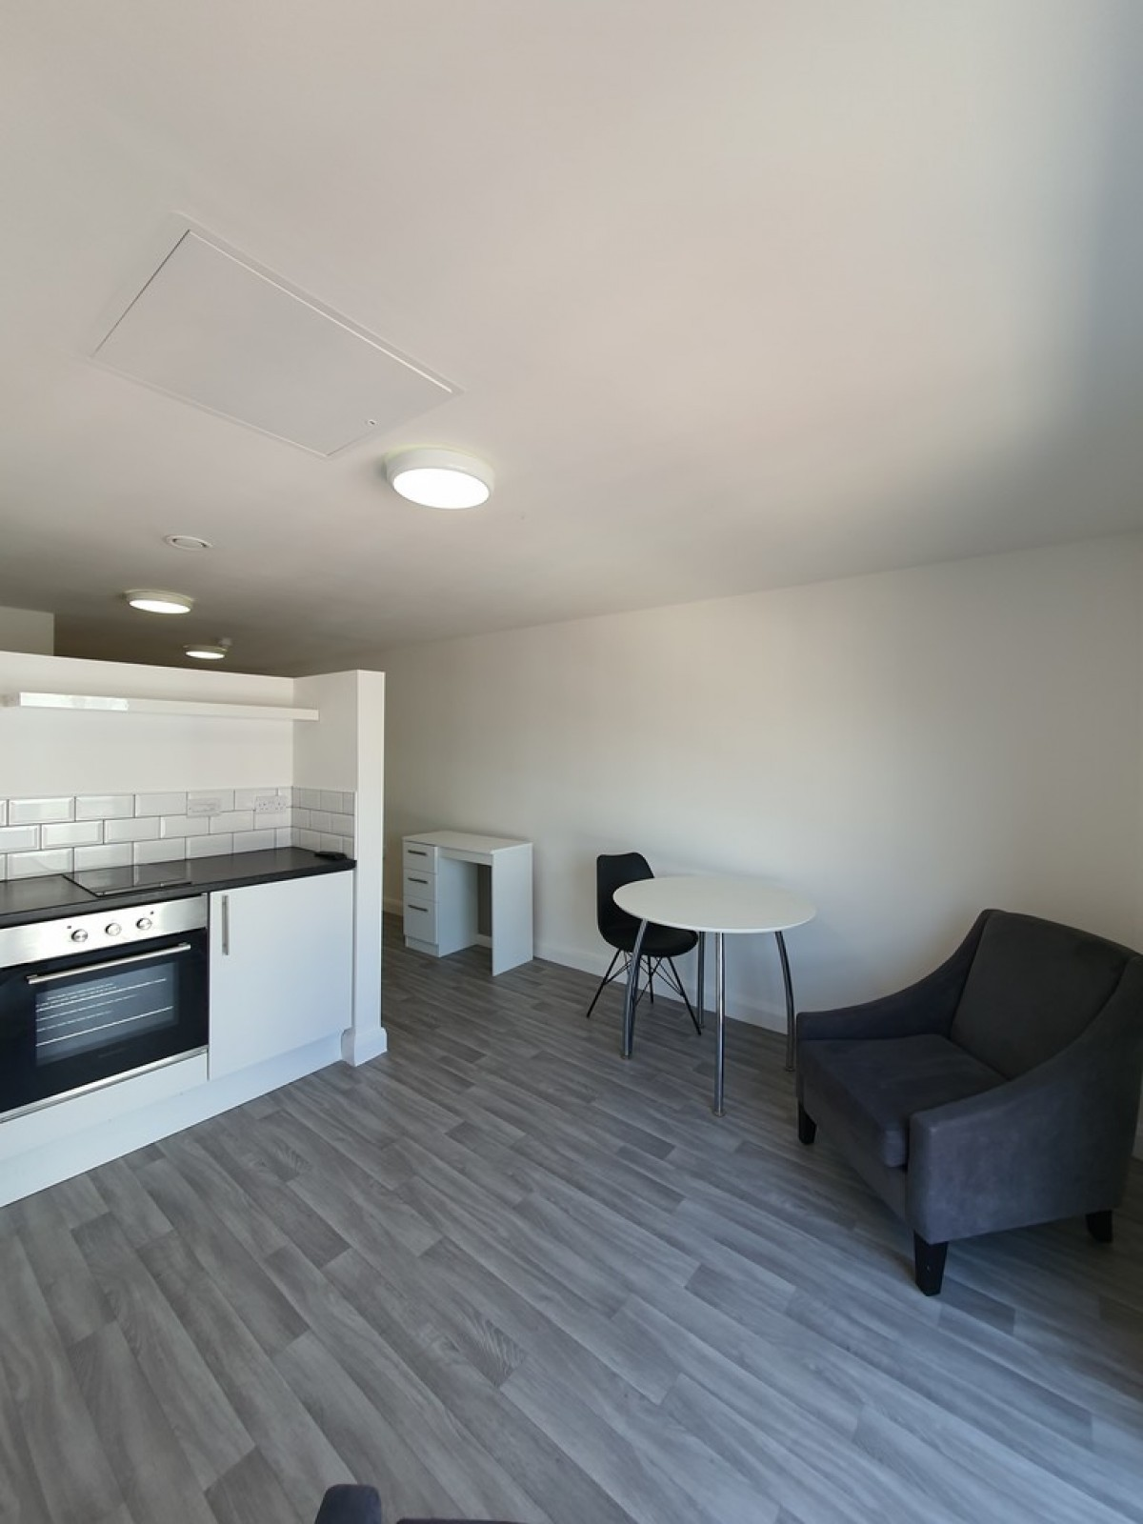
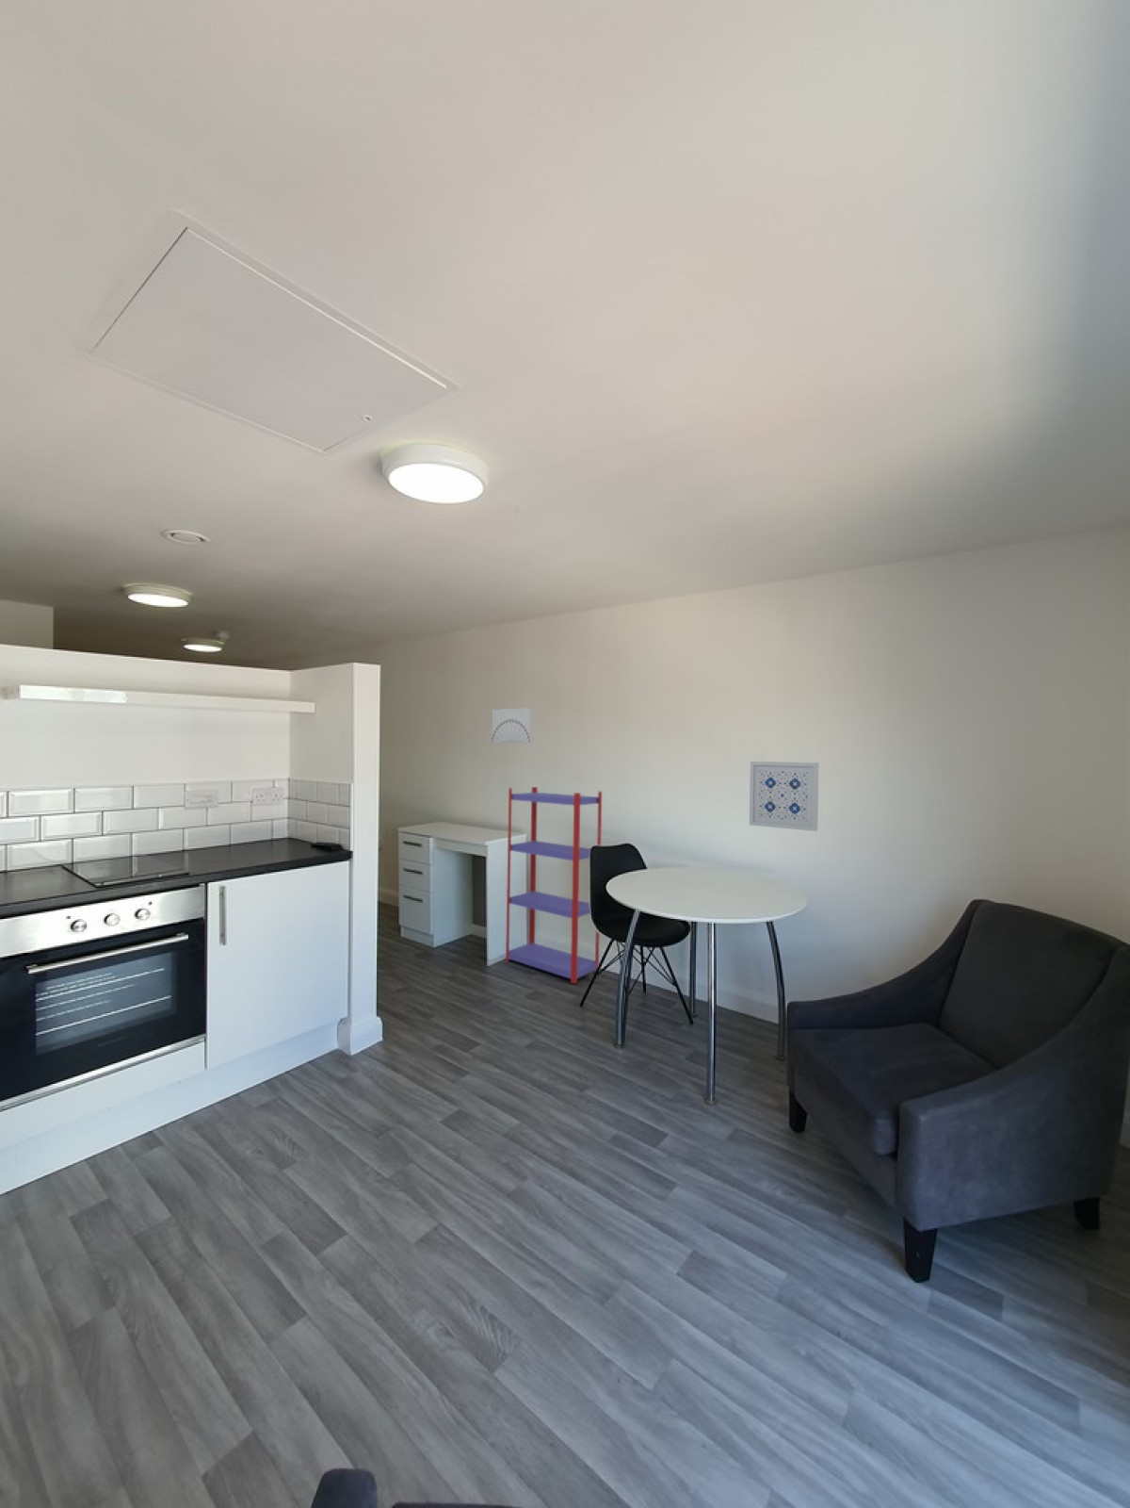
+ wall art [749,761,820,832]
+ wall art [490,707,534,743]
+ shelving unit [504,786,603,984]
